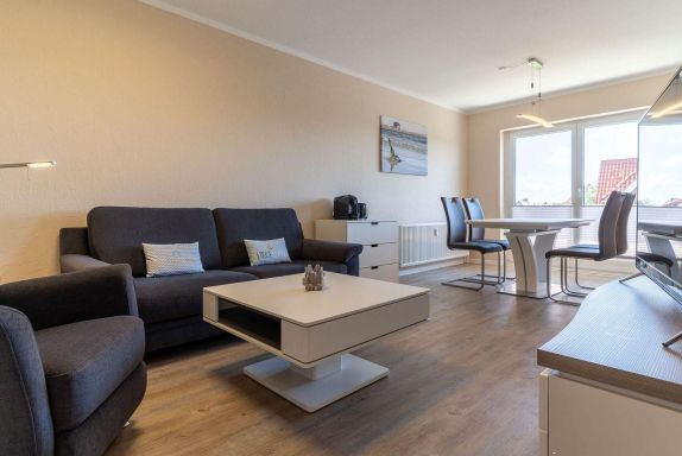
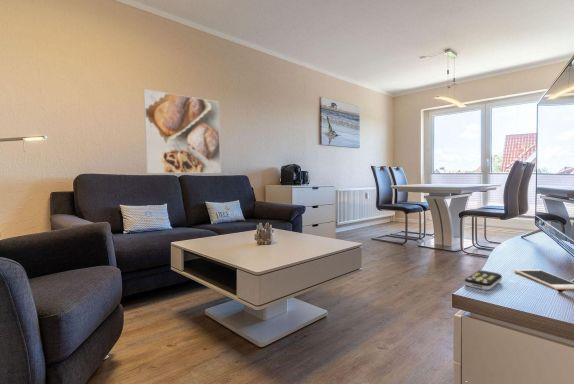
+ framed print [142,88,222,174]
+ remote control [464,269,503,291]
+ cell phone [514,268,574,290]
